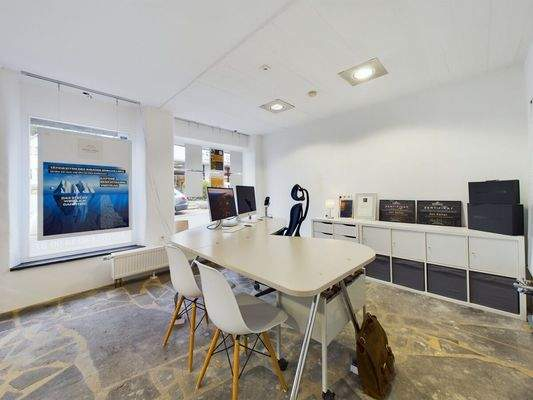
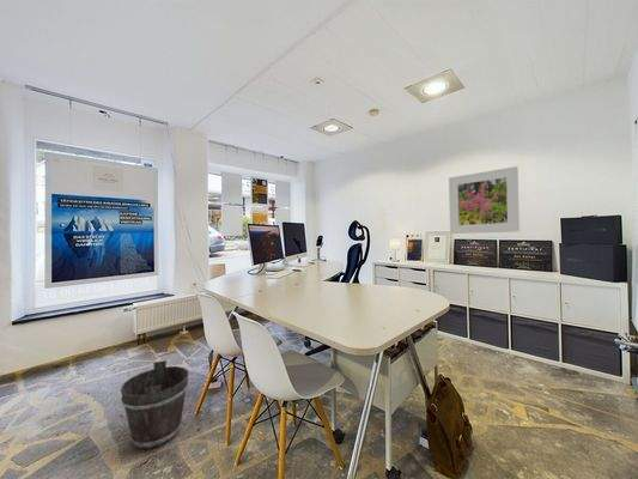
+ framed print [448,165,521,235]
+ bucket [120,359,189,450]
